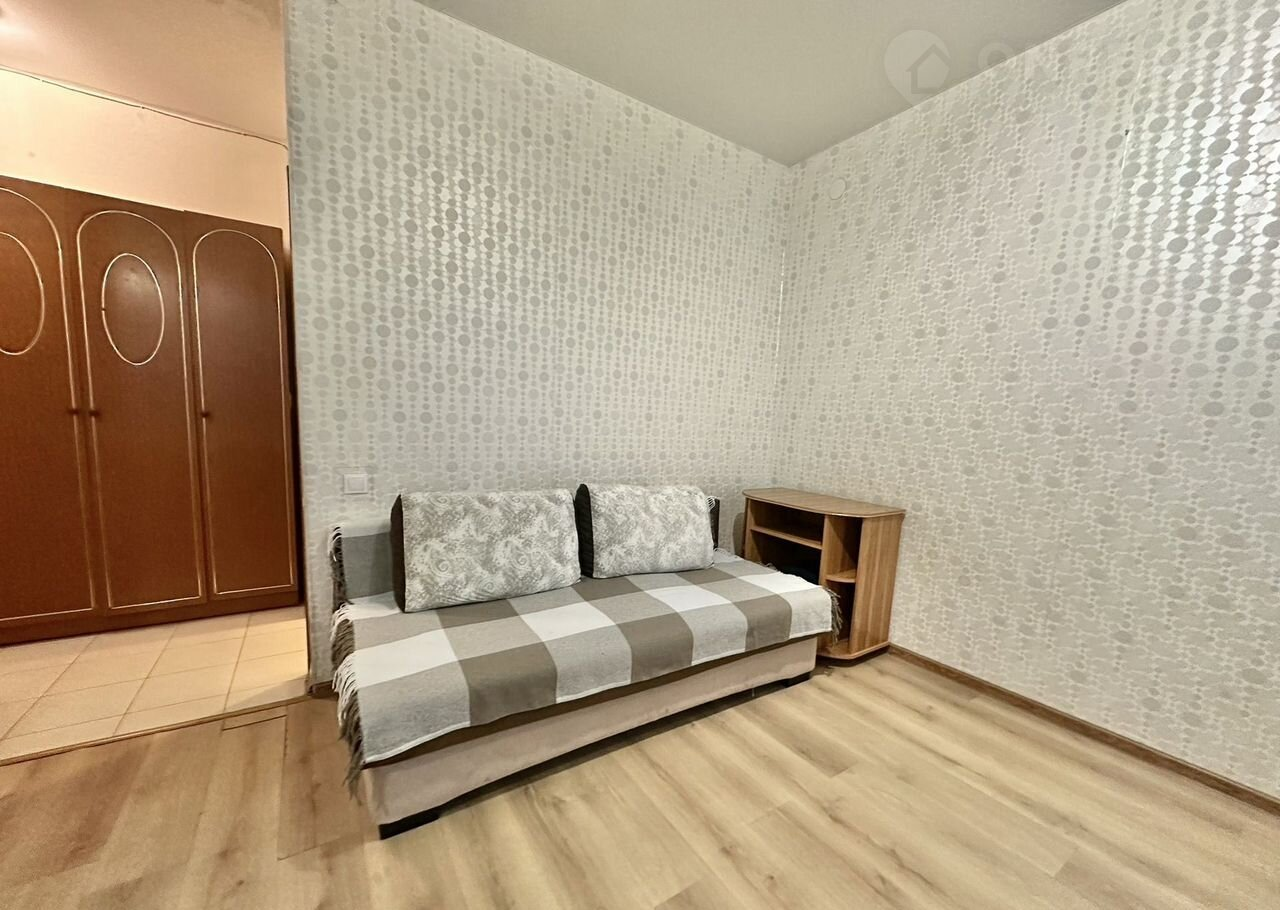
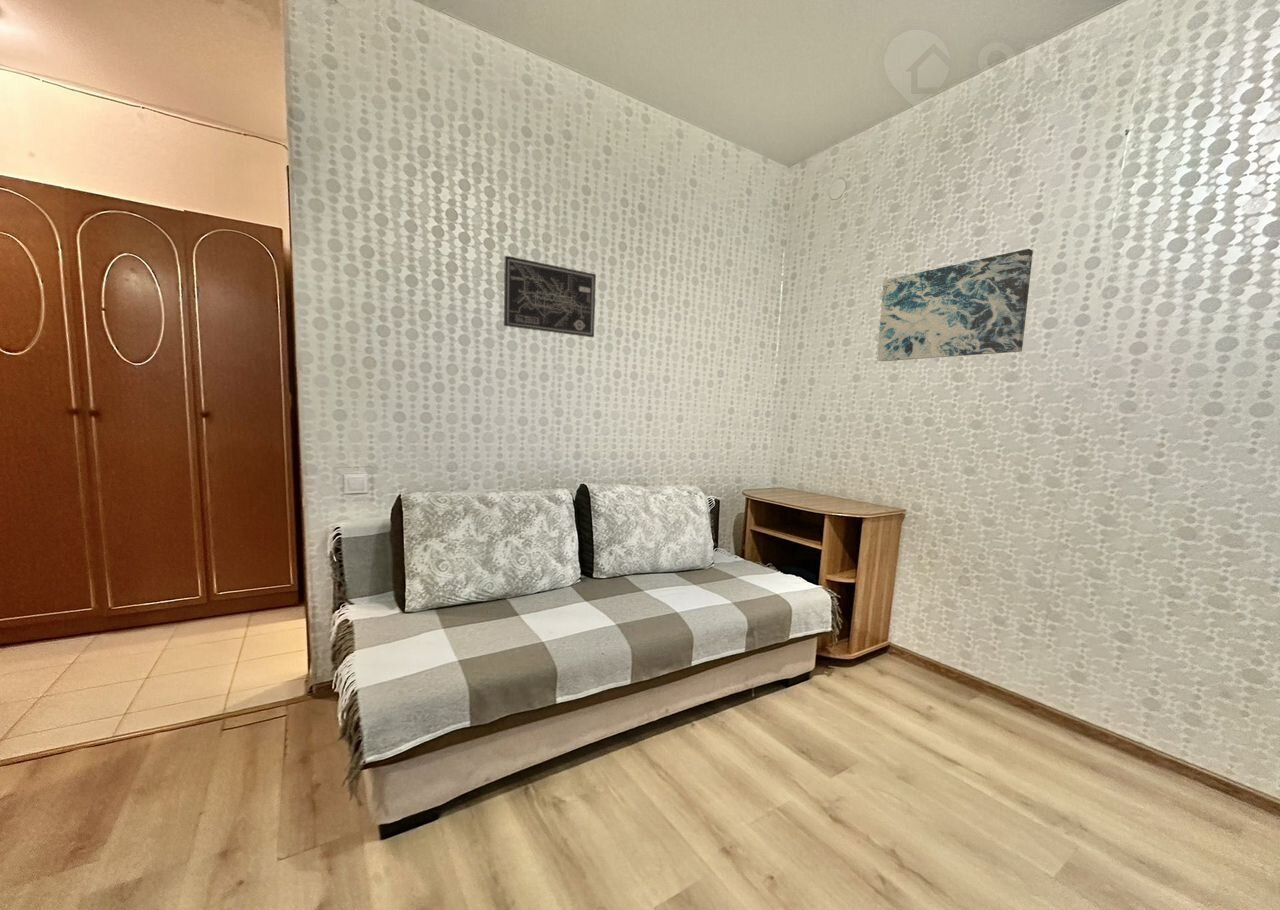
+ wall art [876,248,1034,362]
+ wall art [503,255,597,338]
